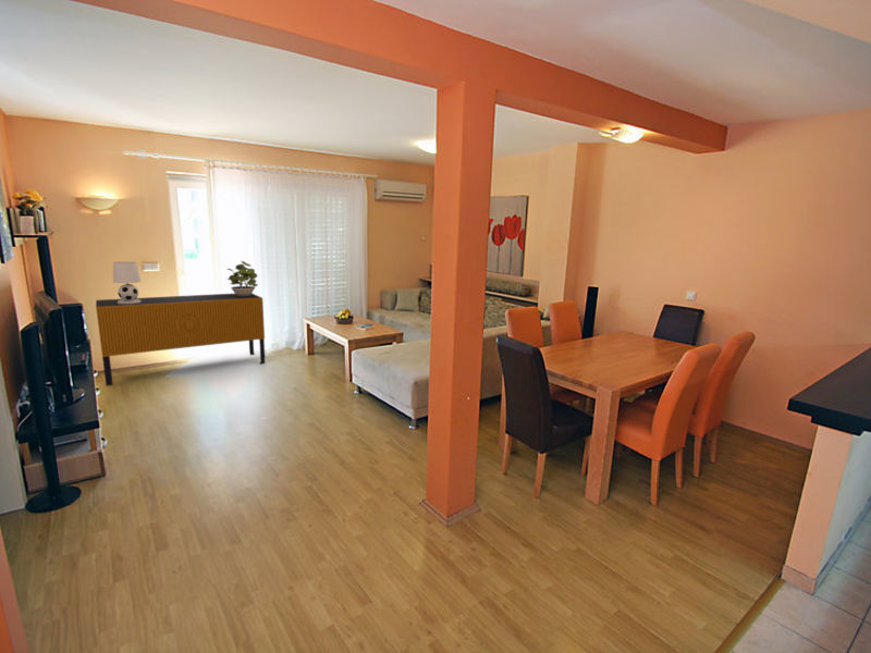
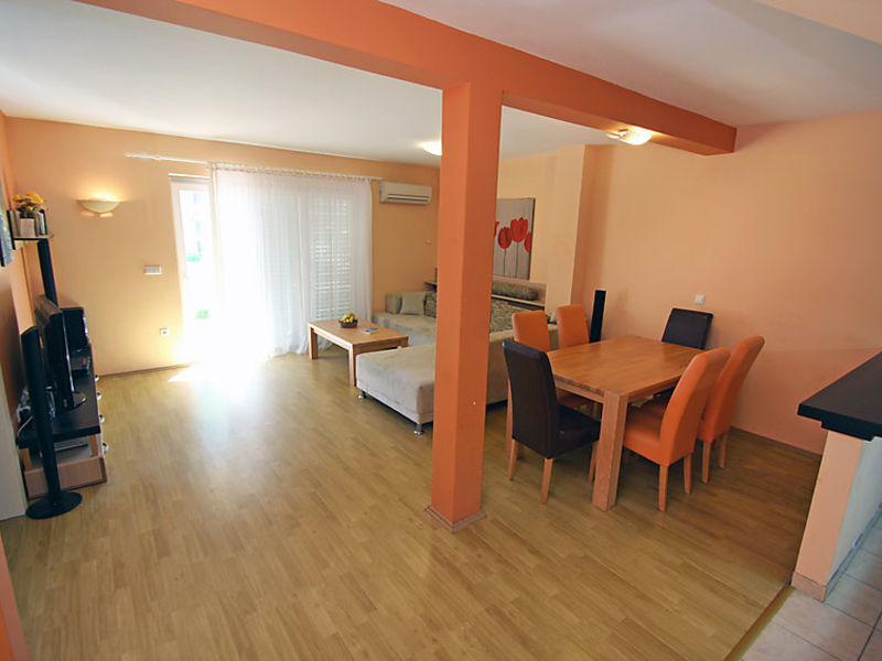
- table lamp [112,261,142,304]
- potted plant [226,260,259,297]
- sideboard [95,293,266,387]
